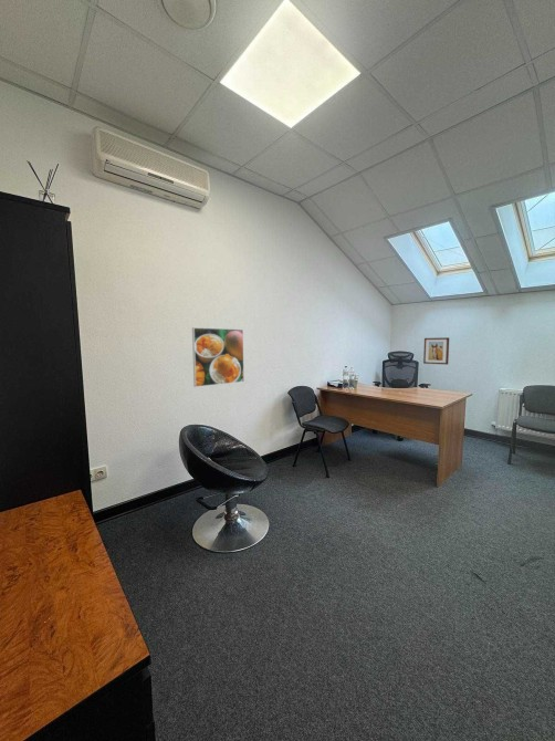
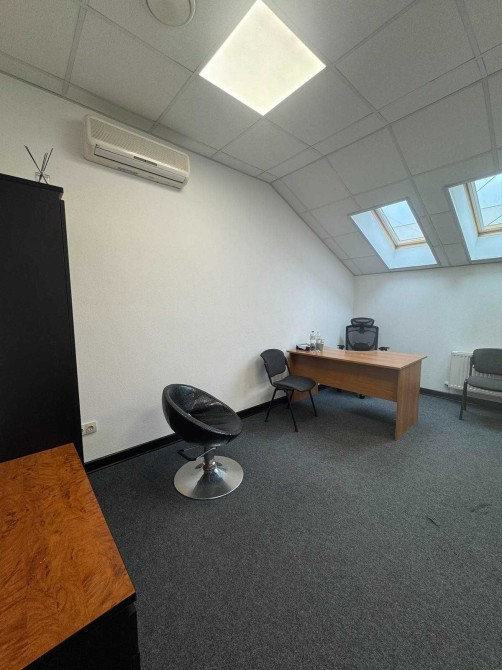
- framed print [191,326,245,388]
- wall art [422,336,450,366]
